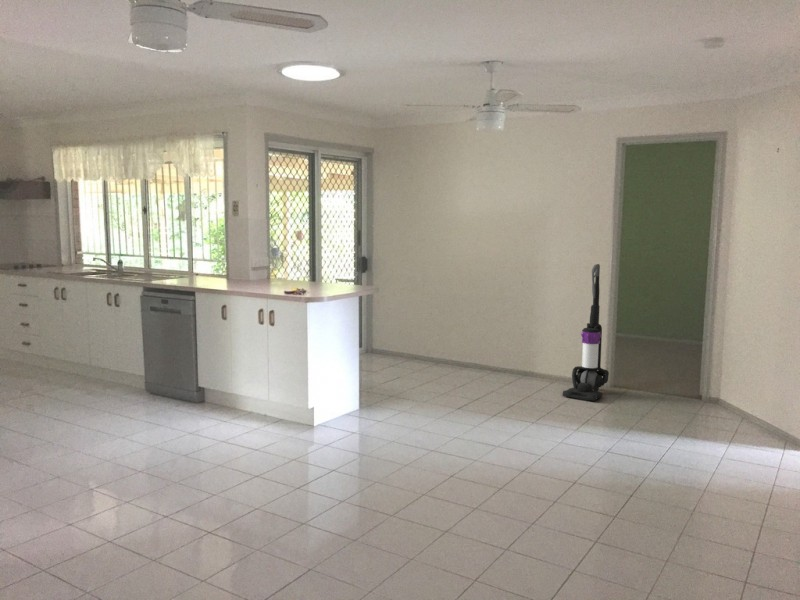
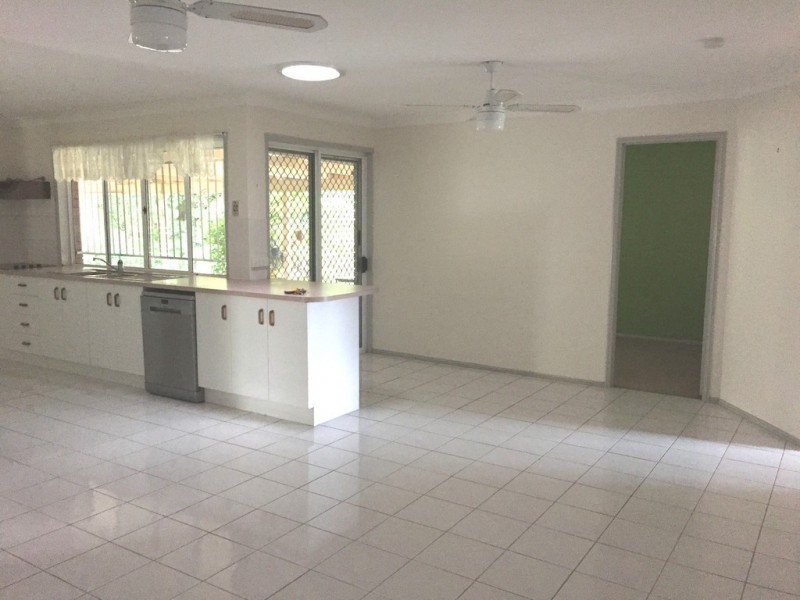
- vacuum cleaner [562,263,610,402]
